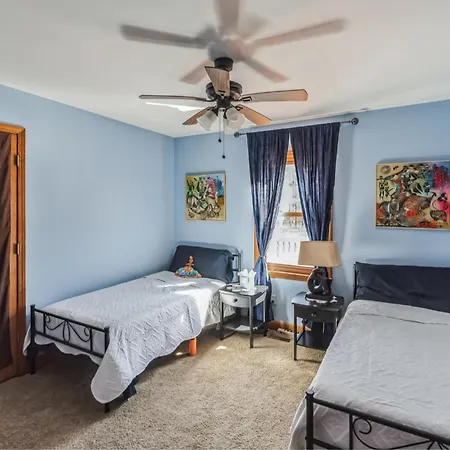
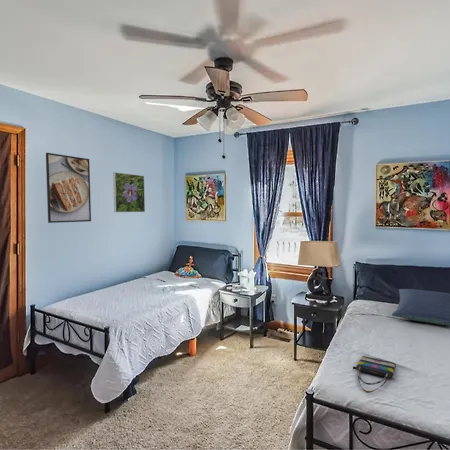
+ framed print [112,171,146,213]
+ tote bag [352,355,397,394]
+ pillow [391,288,450,326]
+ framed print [45,152,92,224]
